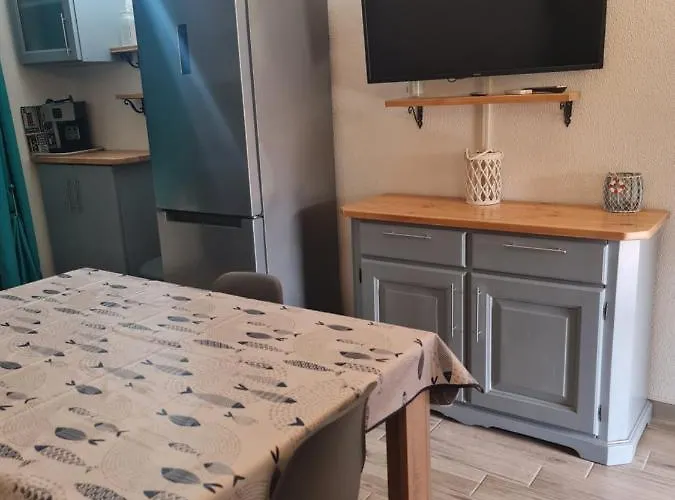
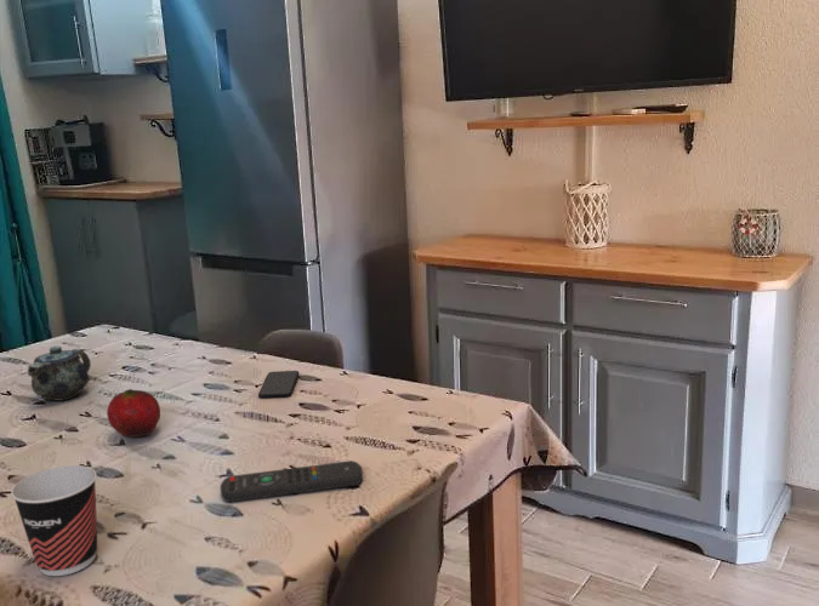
+ cup [10,464,98,577]
+ fruit [106,388,161,438]
+ smartphone [257,370,300,399]
+ chinaware [27,344,92,402]
+ remote control [218,459,364,503]
